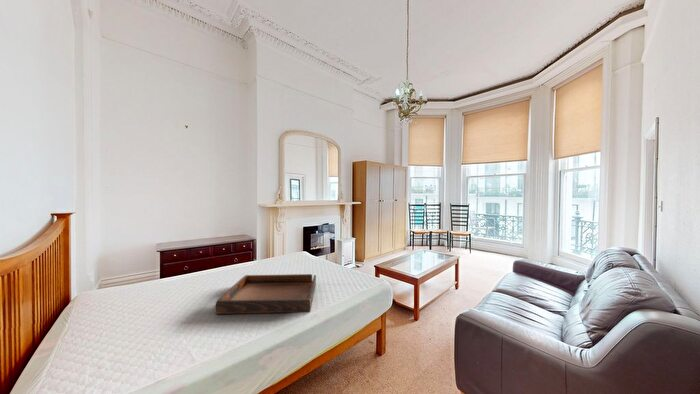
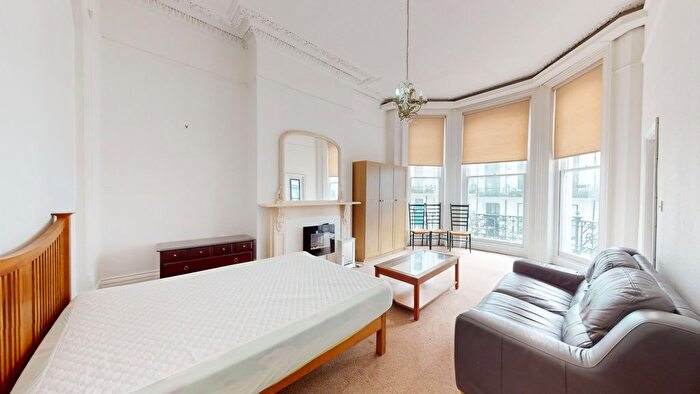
- serving tray [215,273,317,315]
